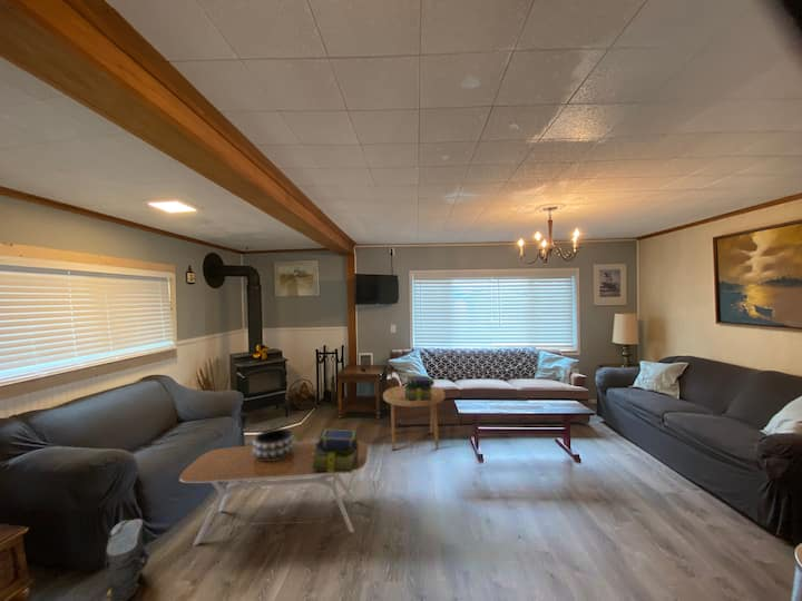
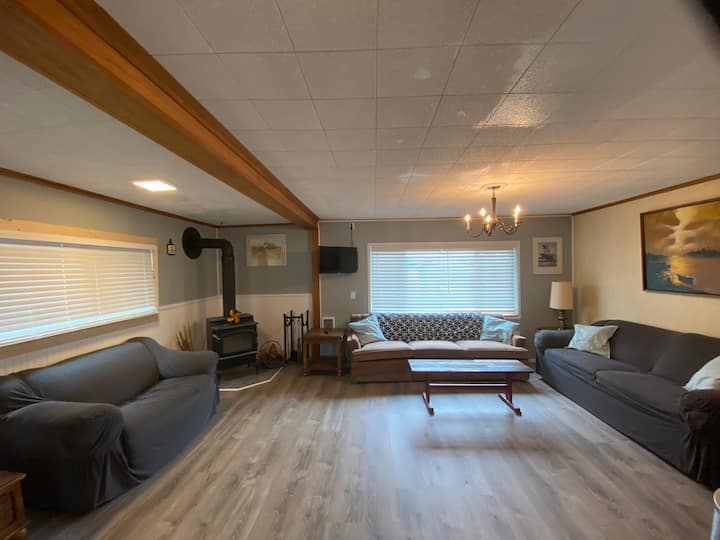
- side table [382,384,446,451]
- decorative bowl [251,427,295,461]
- stack of books [311,427,361,474]
- bag [105,518,150,601]
- coffee table [178,440,369,546]
- stack of books [405,375,436,401]
